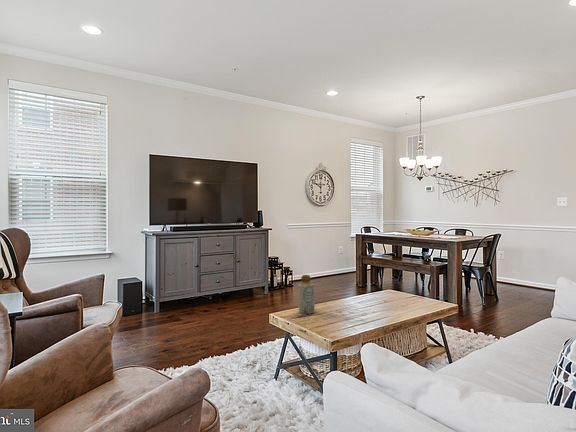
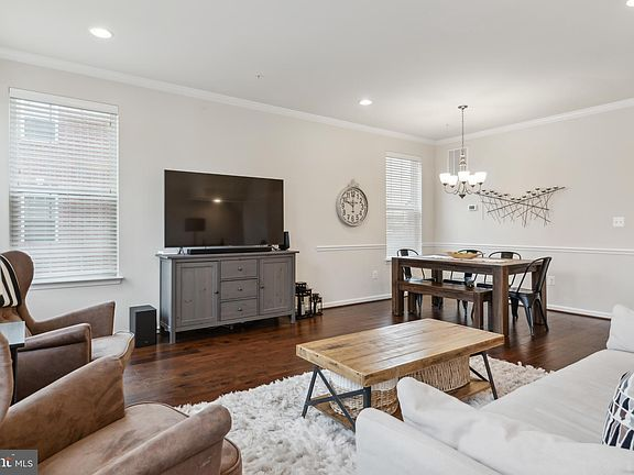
- bottle [297,274,316,315]
